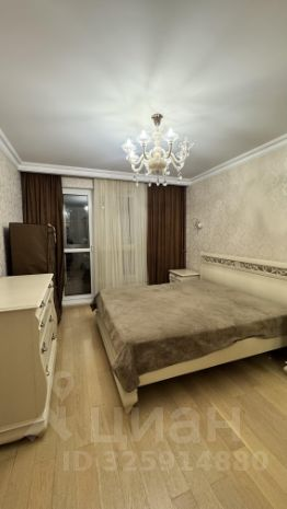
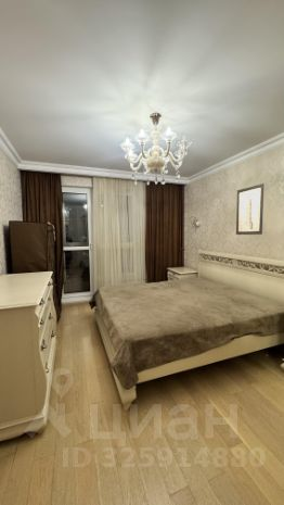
+ wall art [235,182,264,236]
